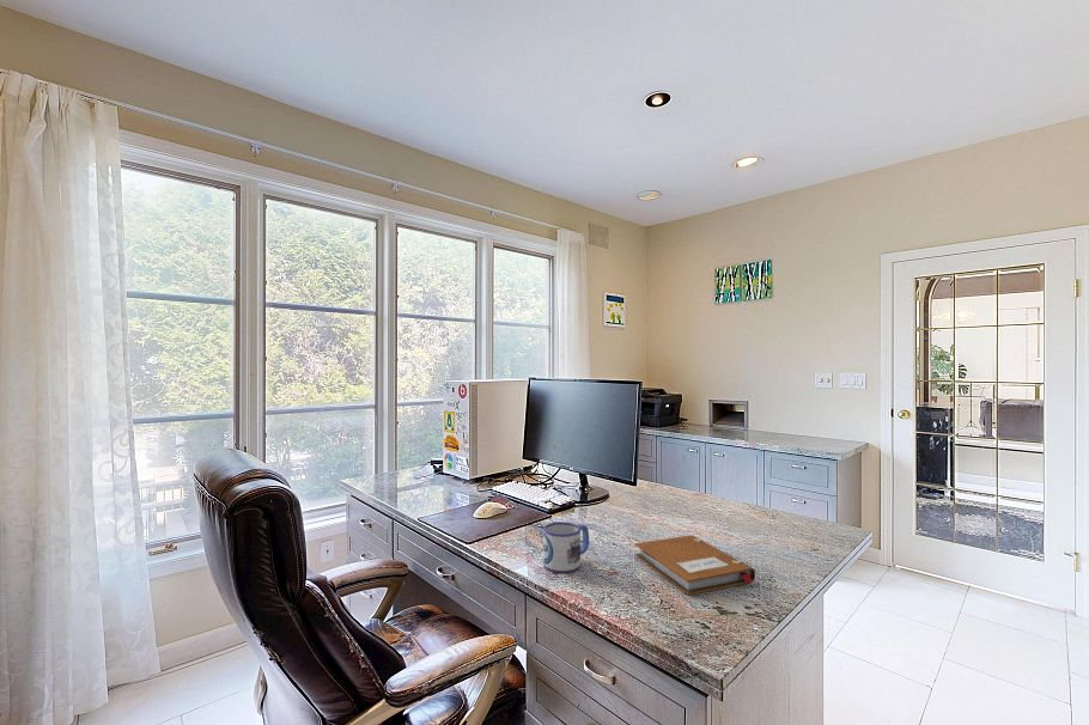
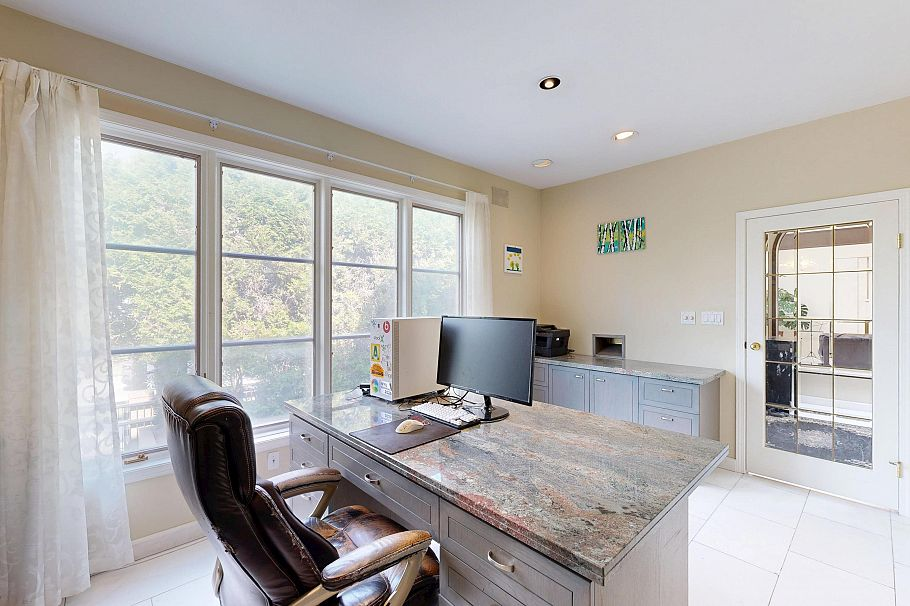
- mug [542,520,590,574]
- notebook [634,534,756,596]
